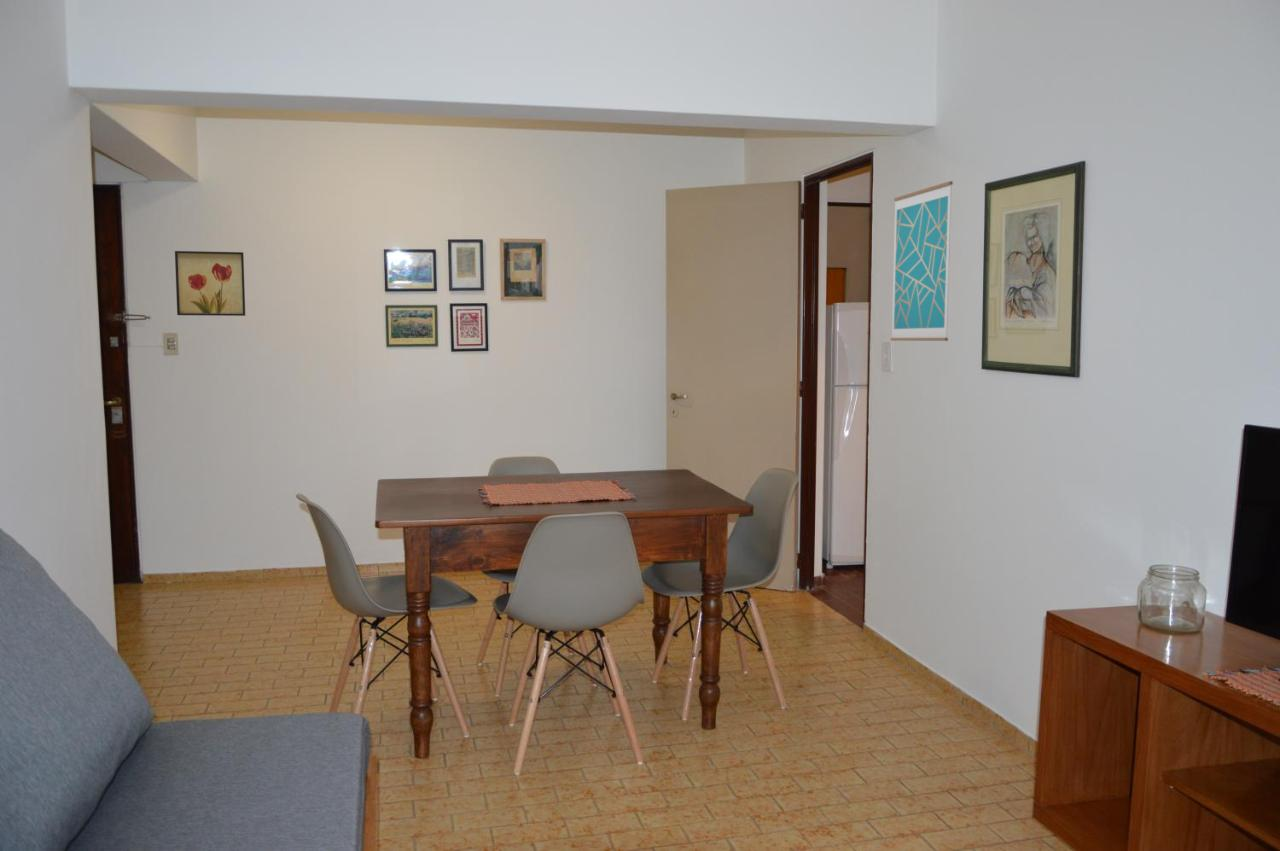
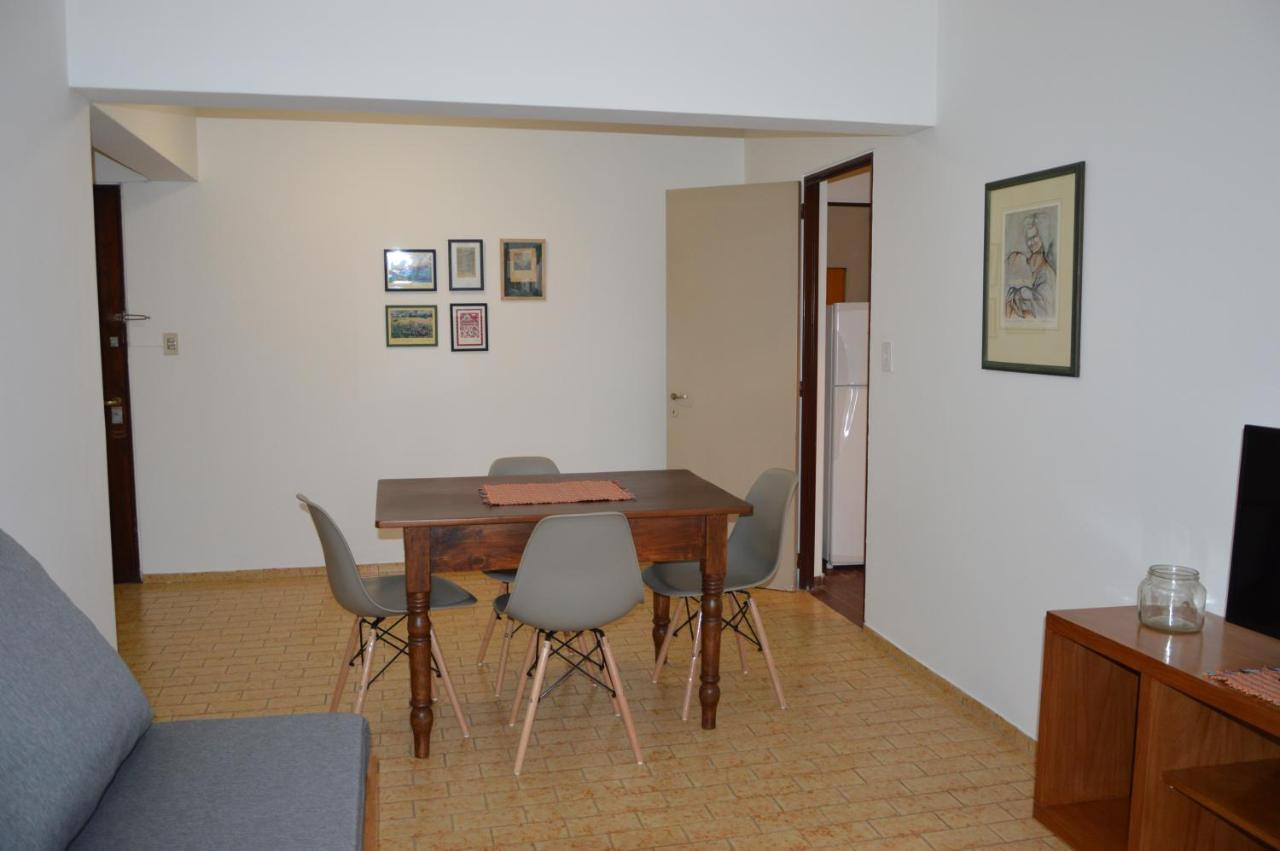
- wall art [890,180,954,342]
- wall art [174,250,246,317]
